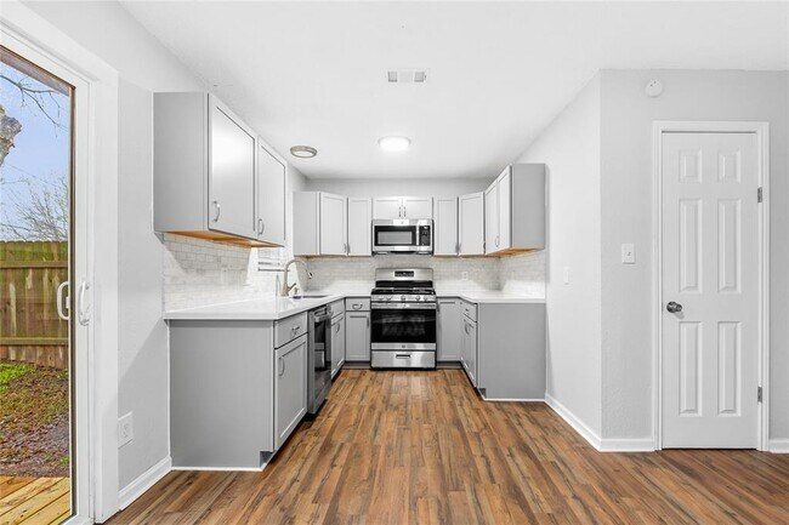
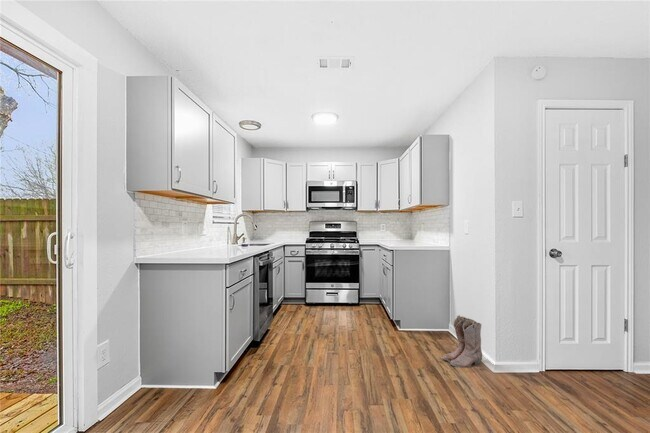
+ boots [441,314,483,368]
